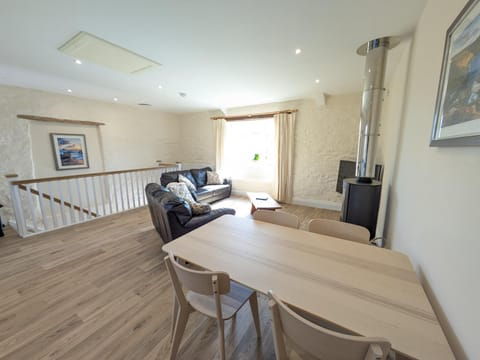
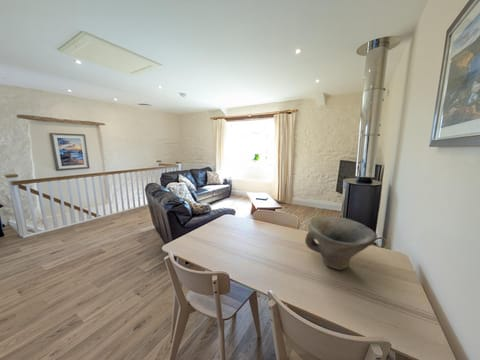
+ bowl [304,215,378,271]
